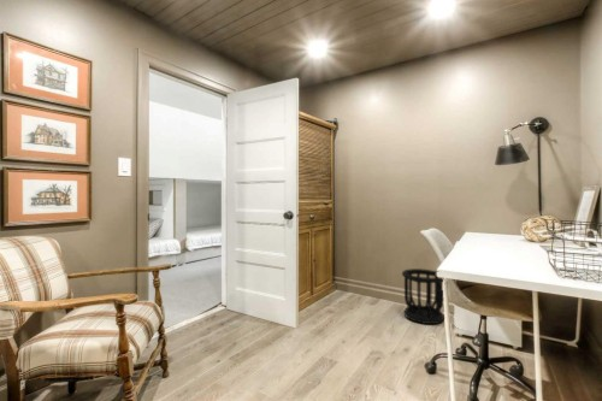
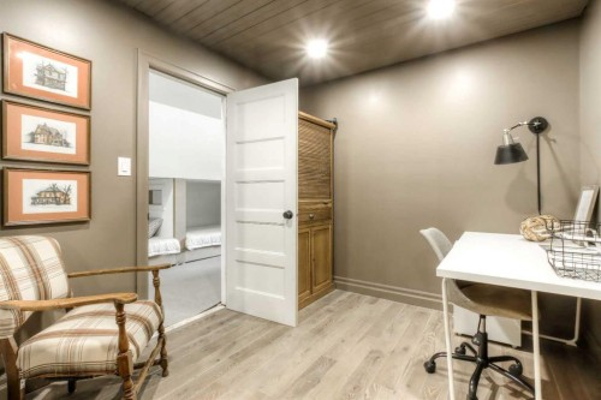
- wastebasket [401,267,445,325]
